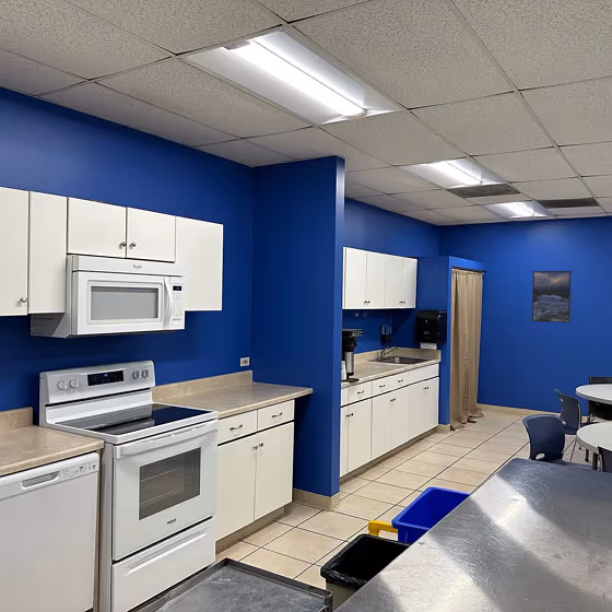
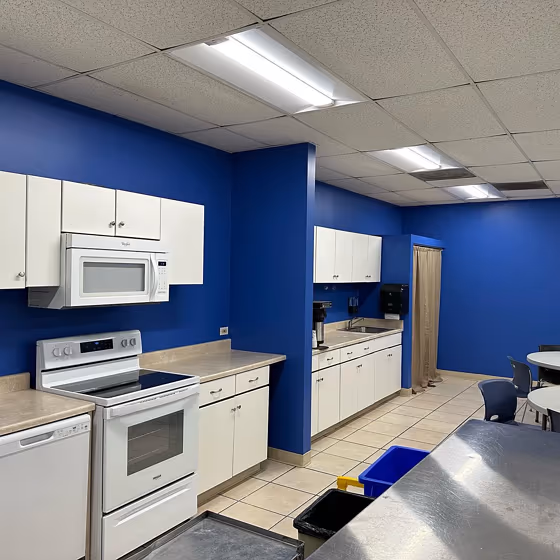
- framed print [531,270,573,323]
